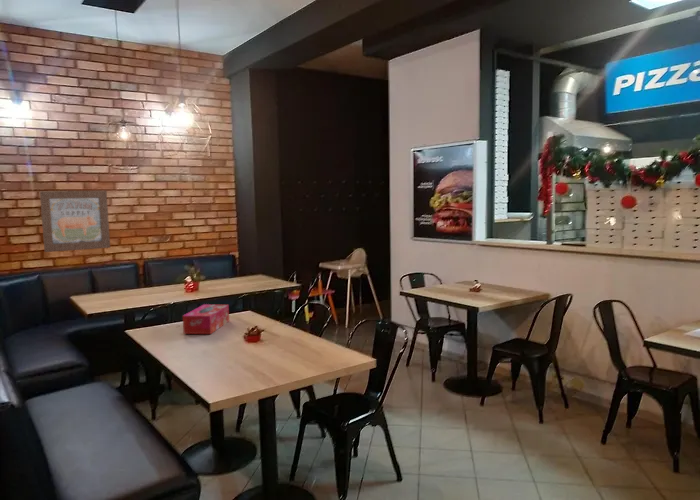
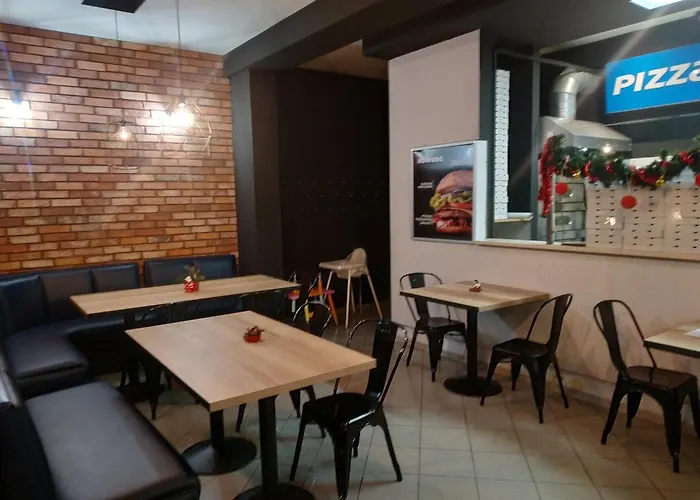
- wall art [39,190,111,253]
- tissue box [182,303,230,335]
